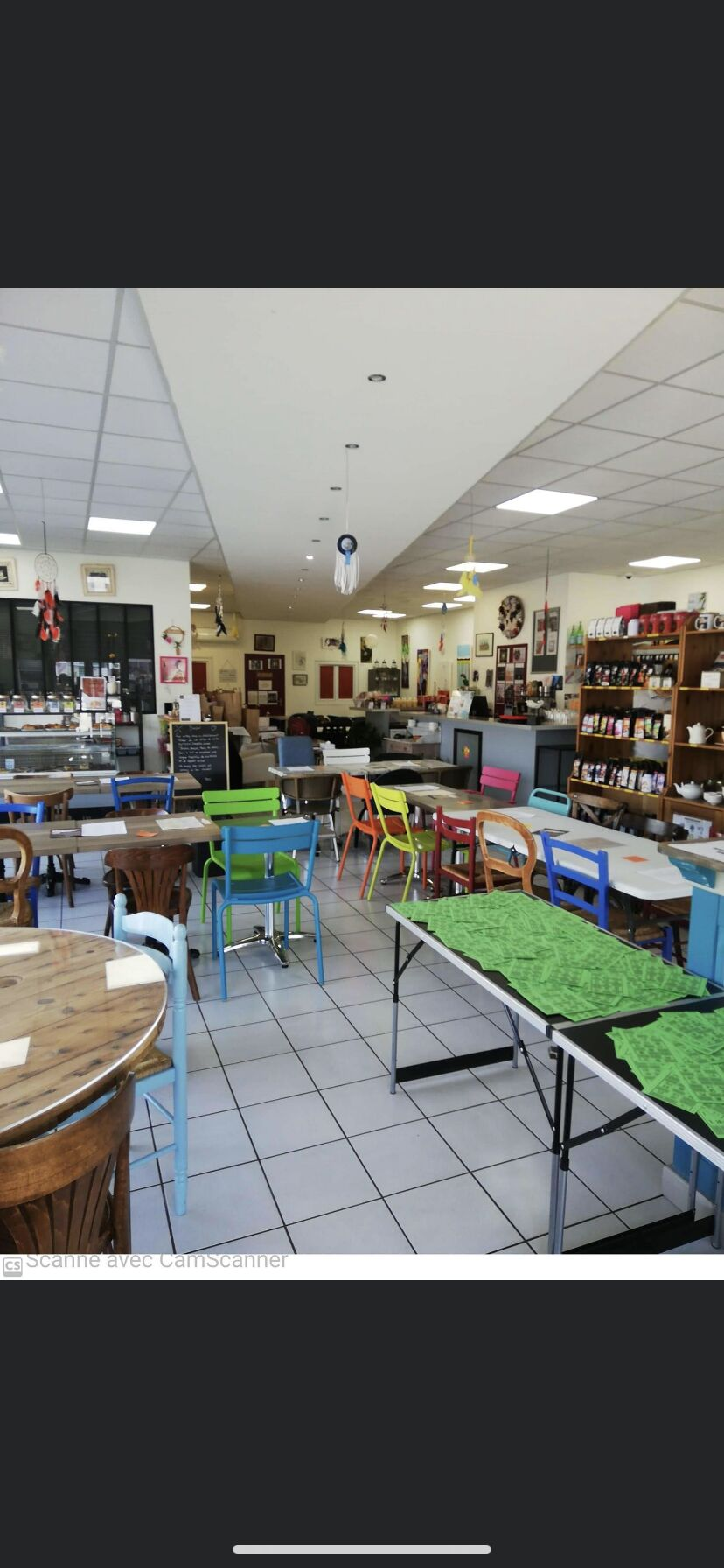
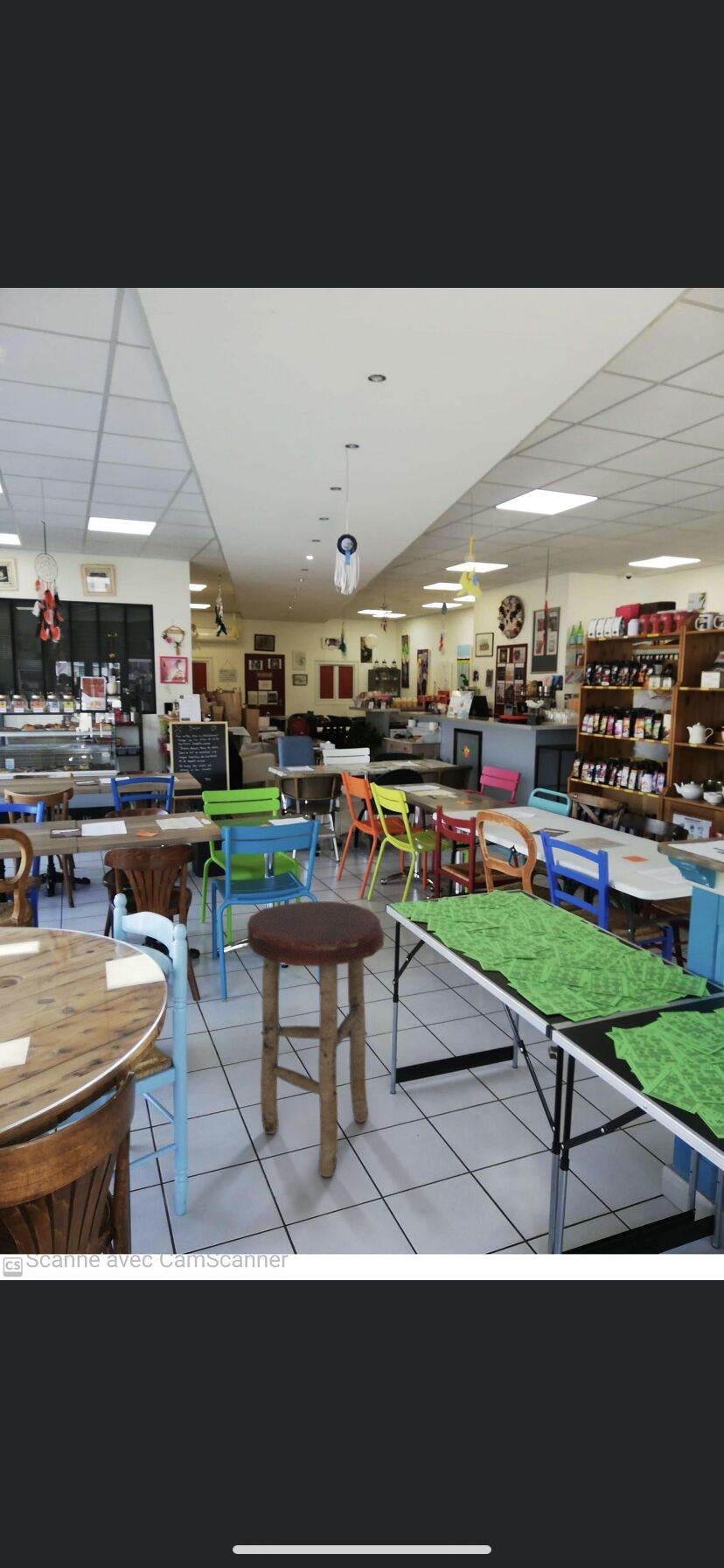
+ stool [246,900,386,1178]
